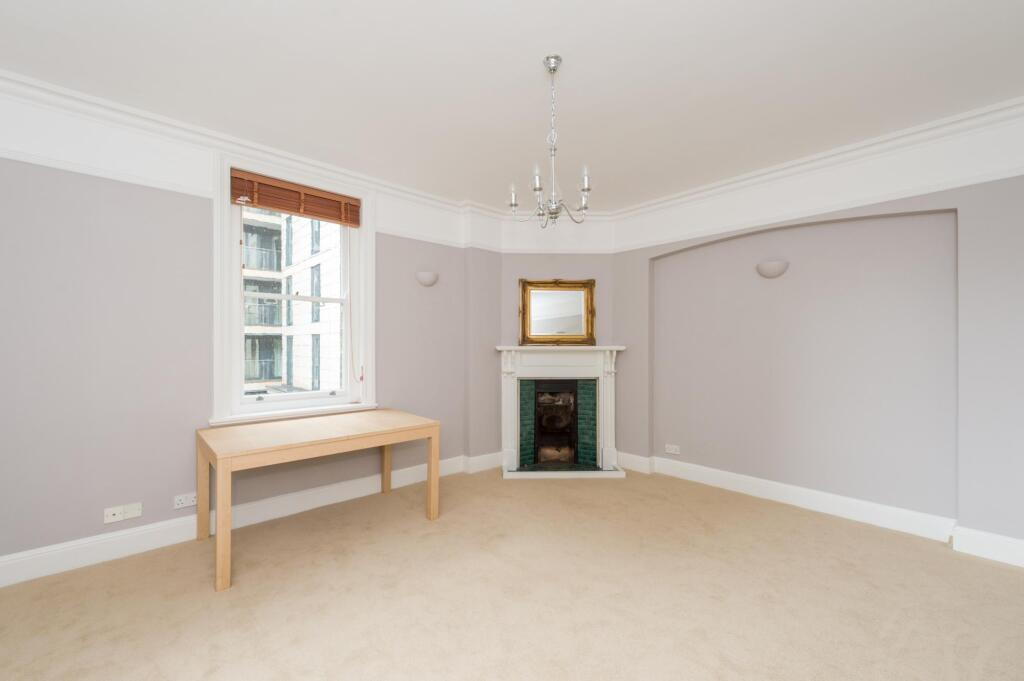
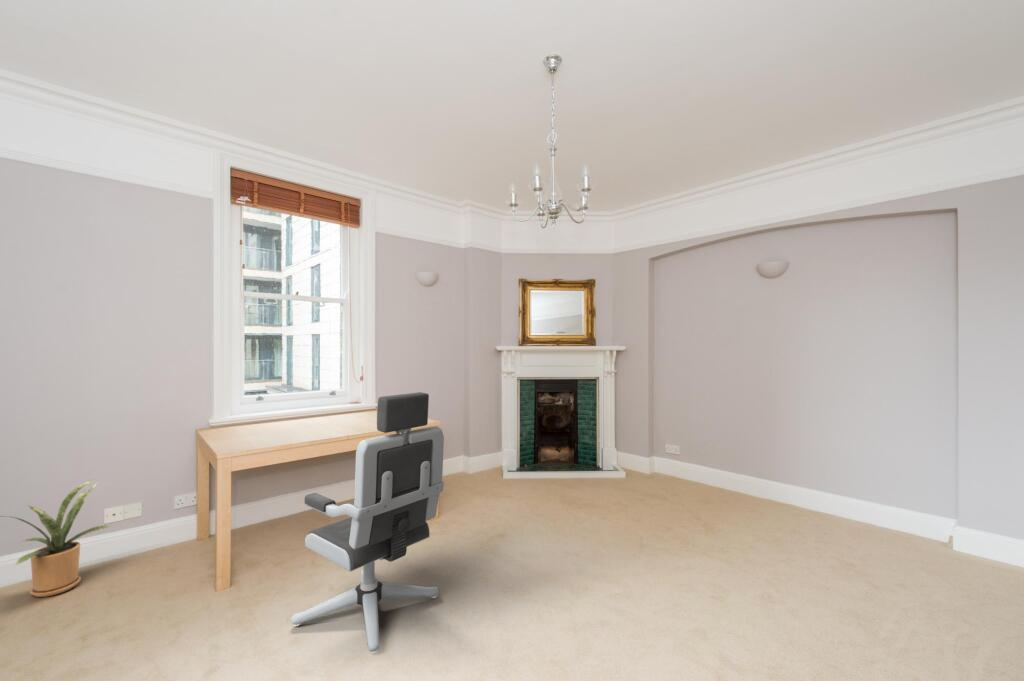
+ office chair [290,391,445,654]
+ house plant [0,477,112,598]
